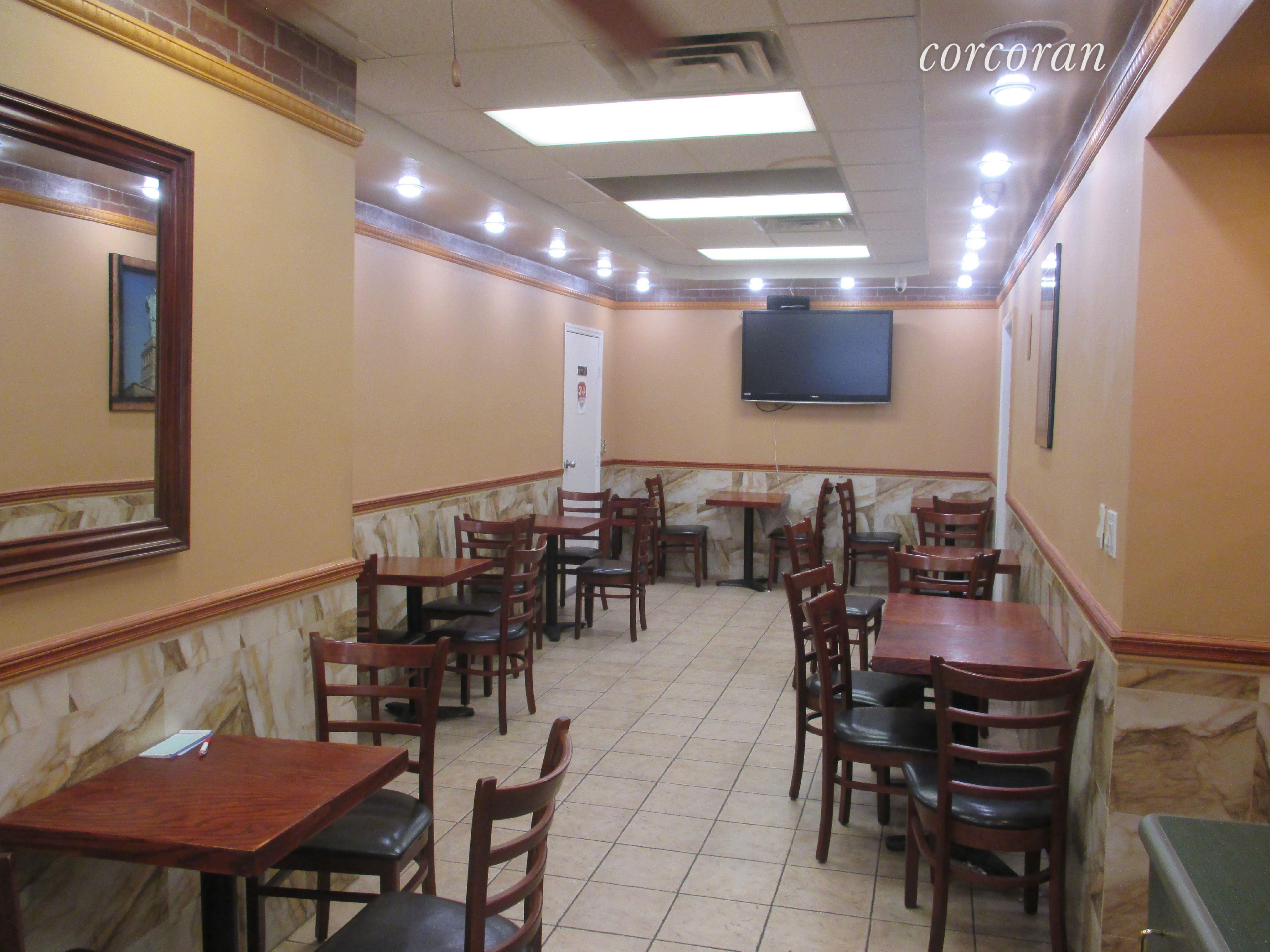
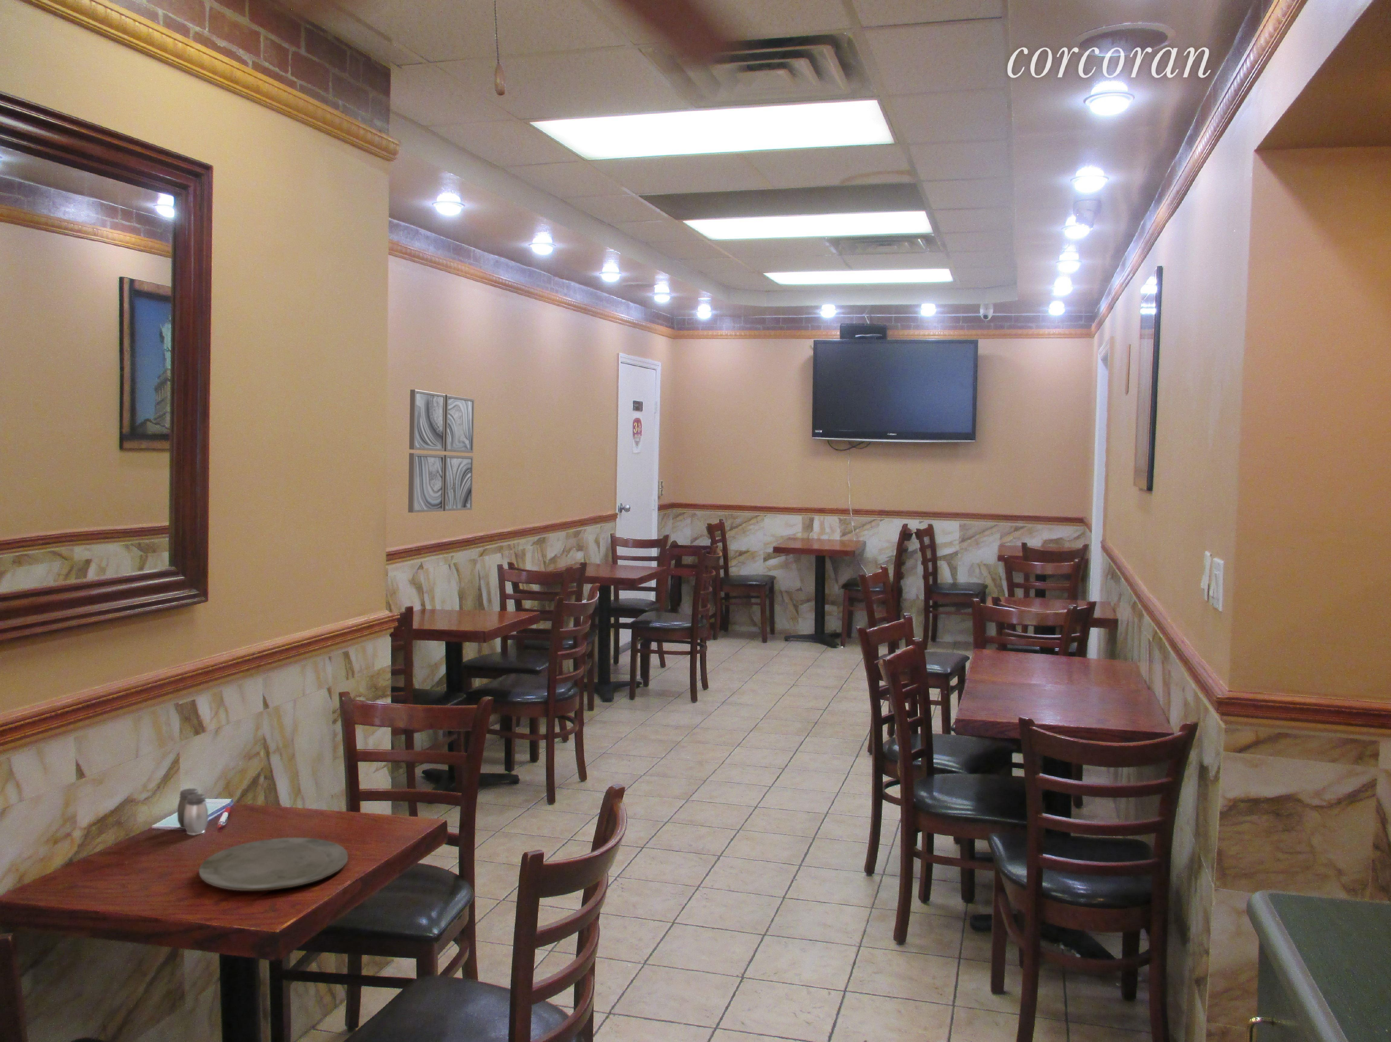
+ salt and pepper shaker [177,788,208,835]
+ wall art [407,389,474,513]
+ plate [198,837,348,891]
